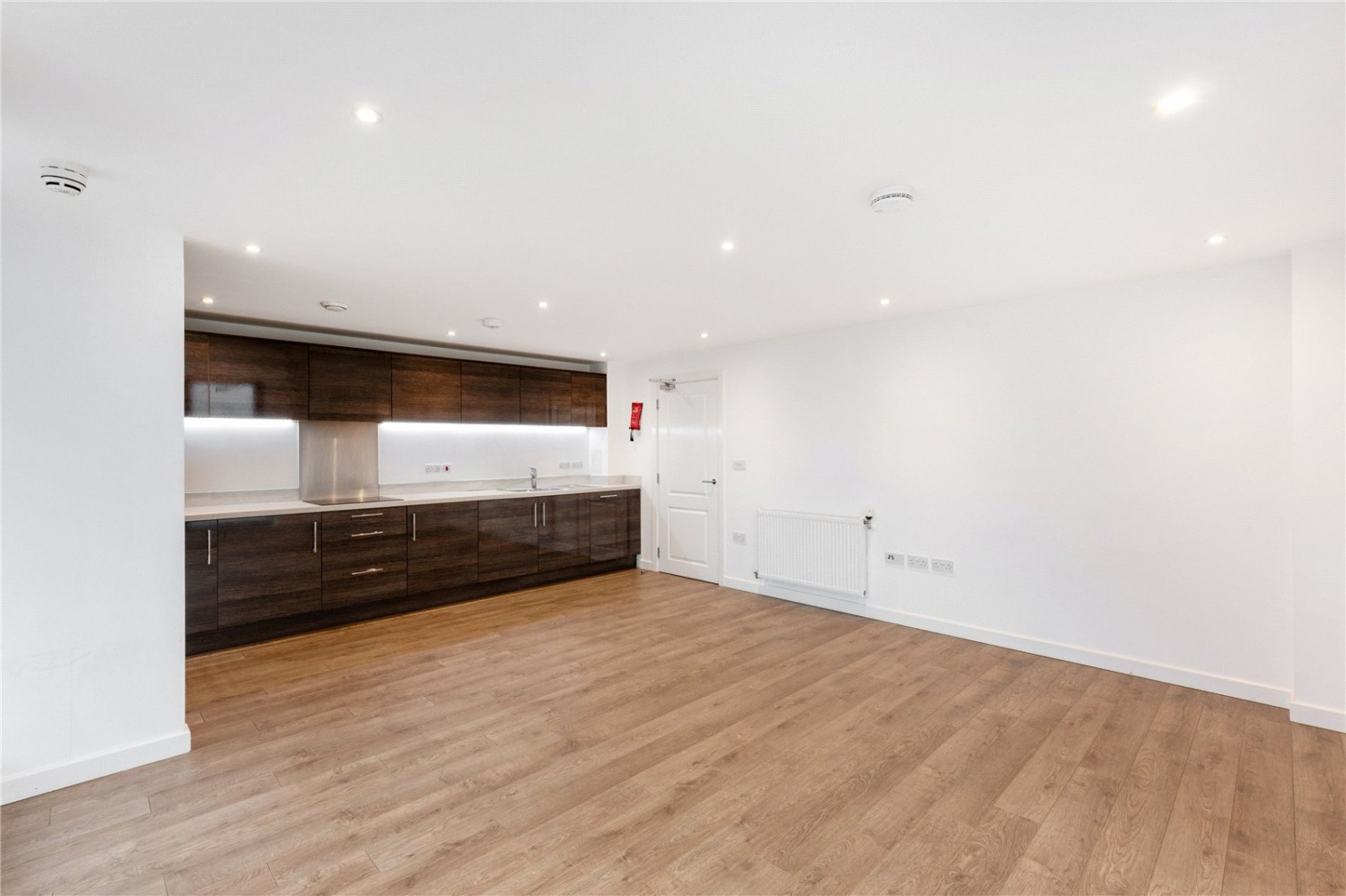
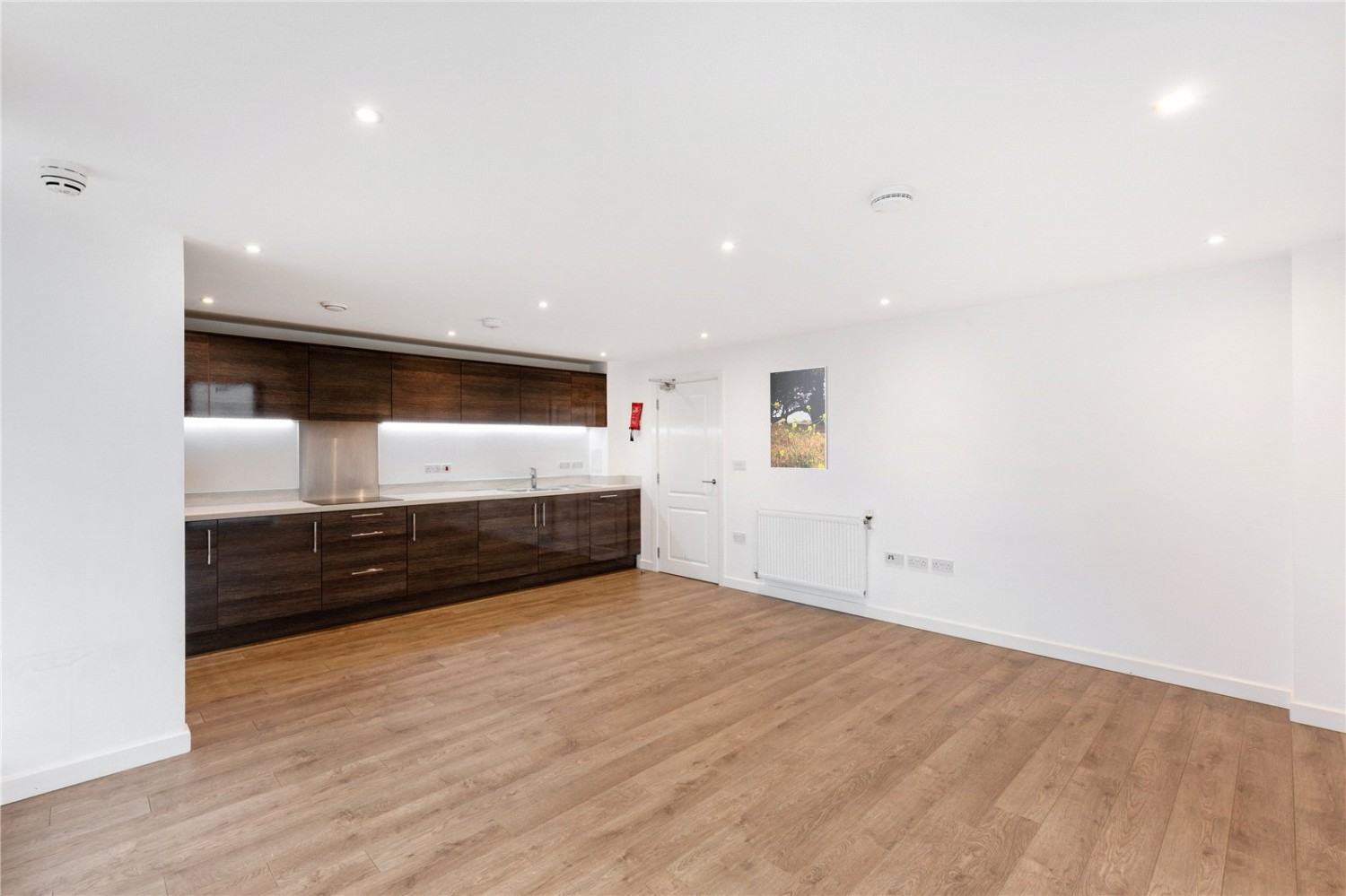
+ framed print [769,365,829,470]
